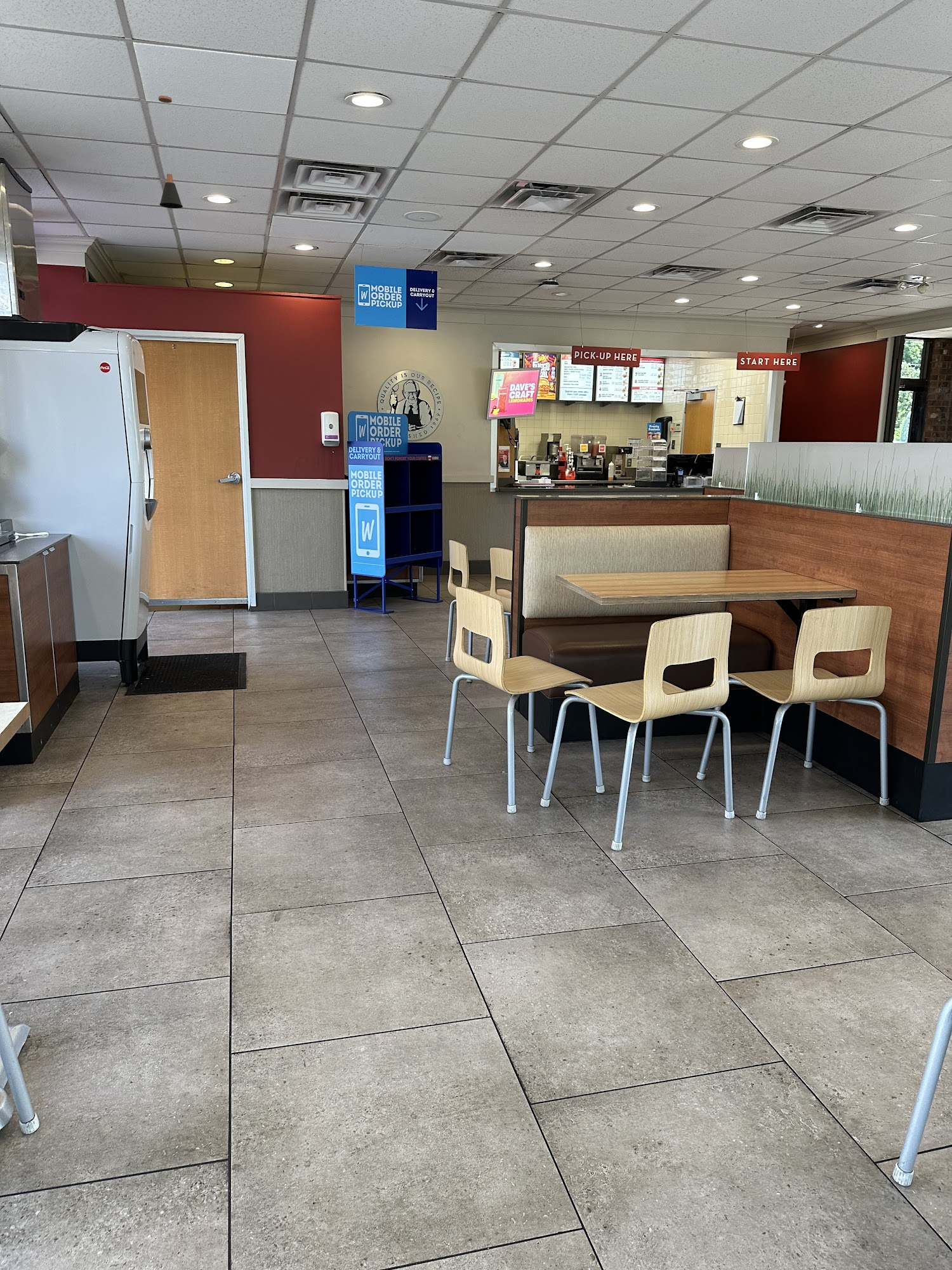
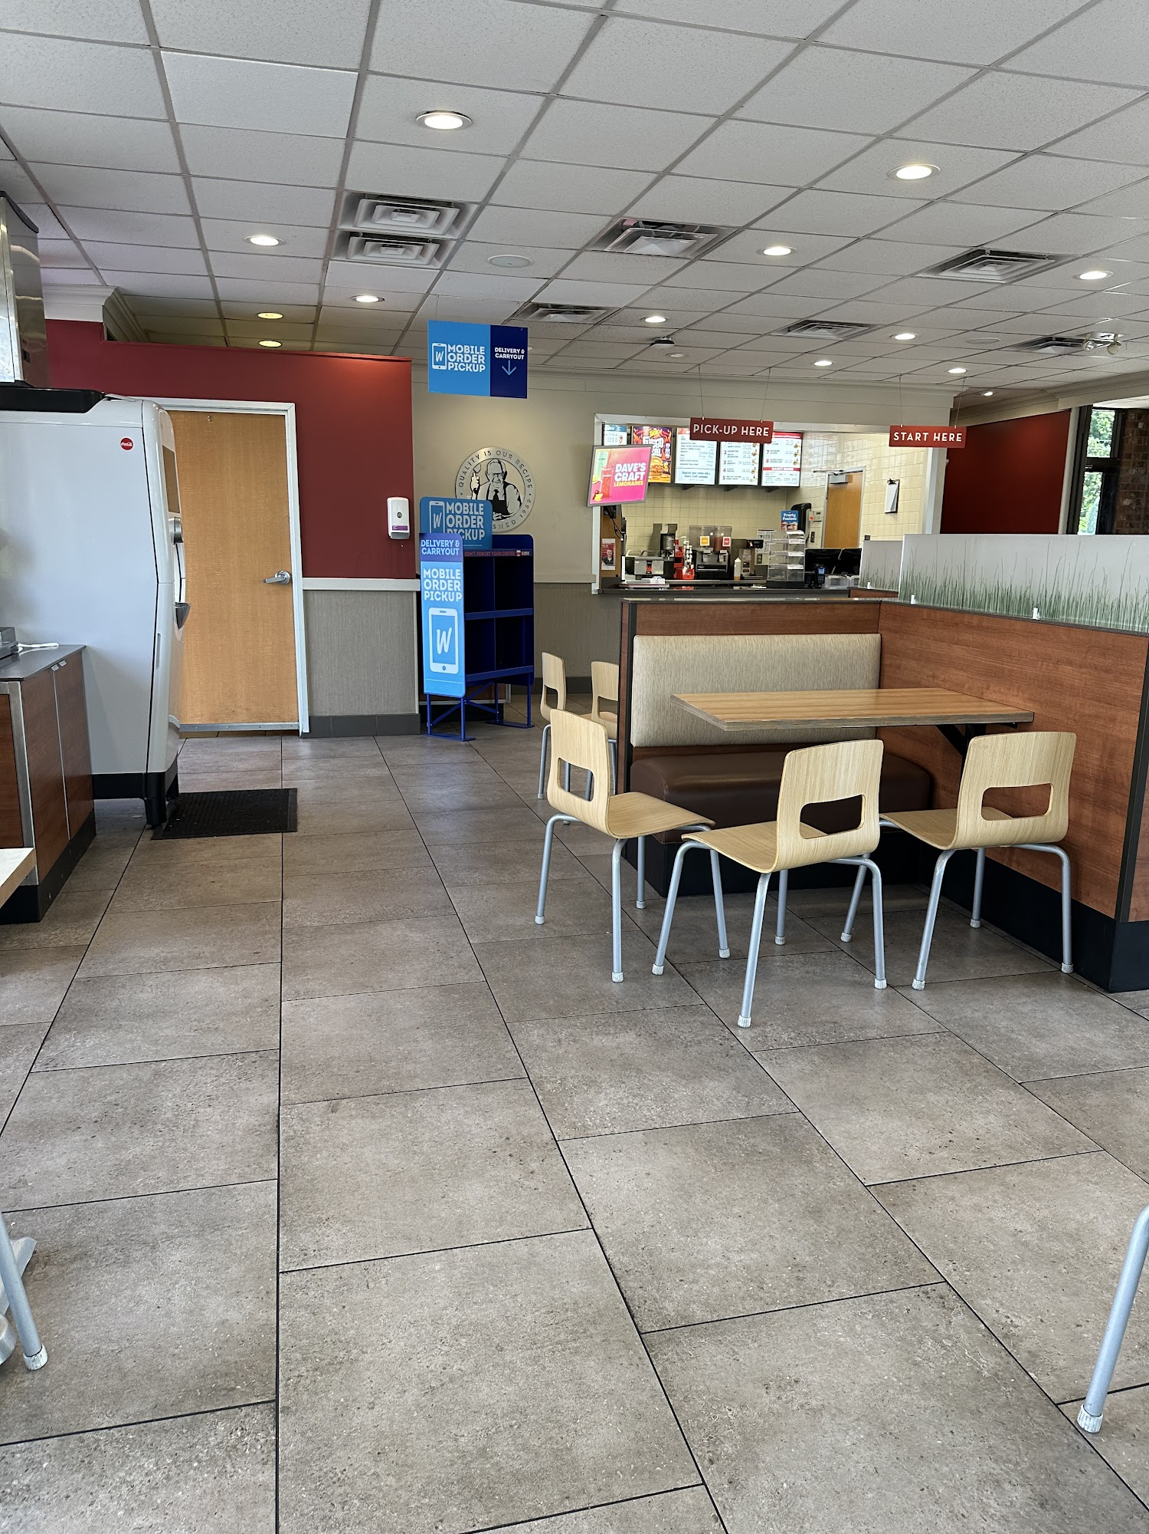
- pendant lamp [158,95,183,209]
